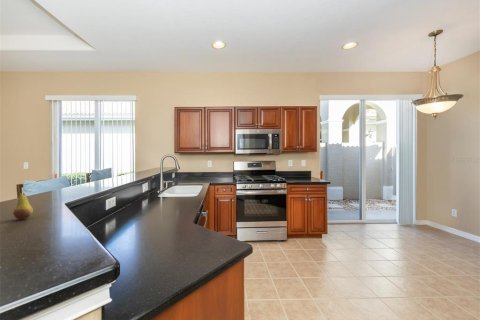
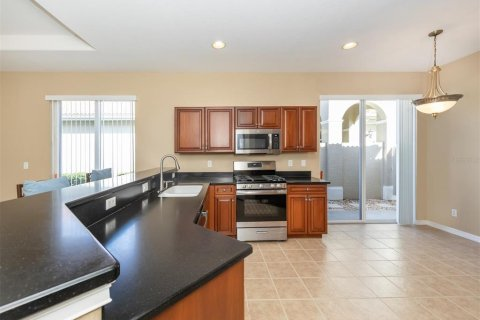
- fruit [12,188,34,220]
